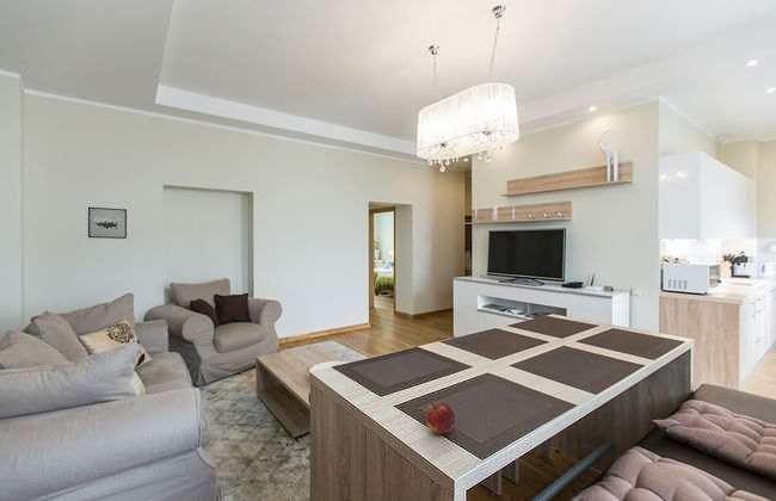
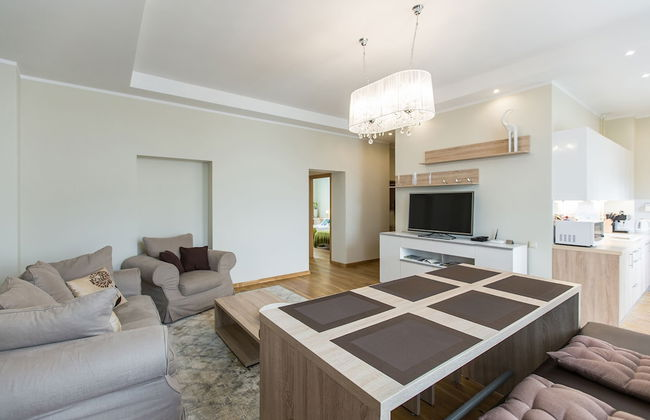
- apple [425,401,456,435]
- wall art [87,206,128,240]
